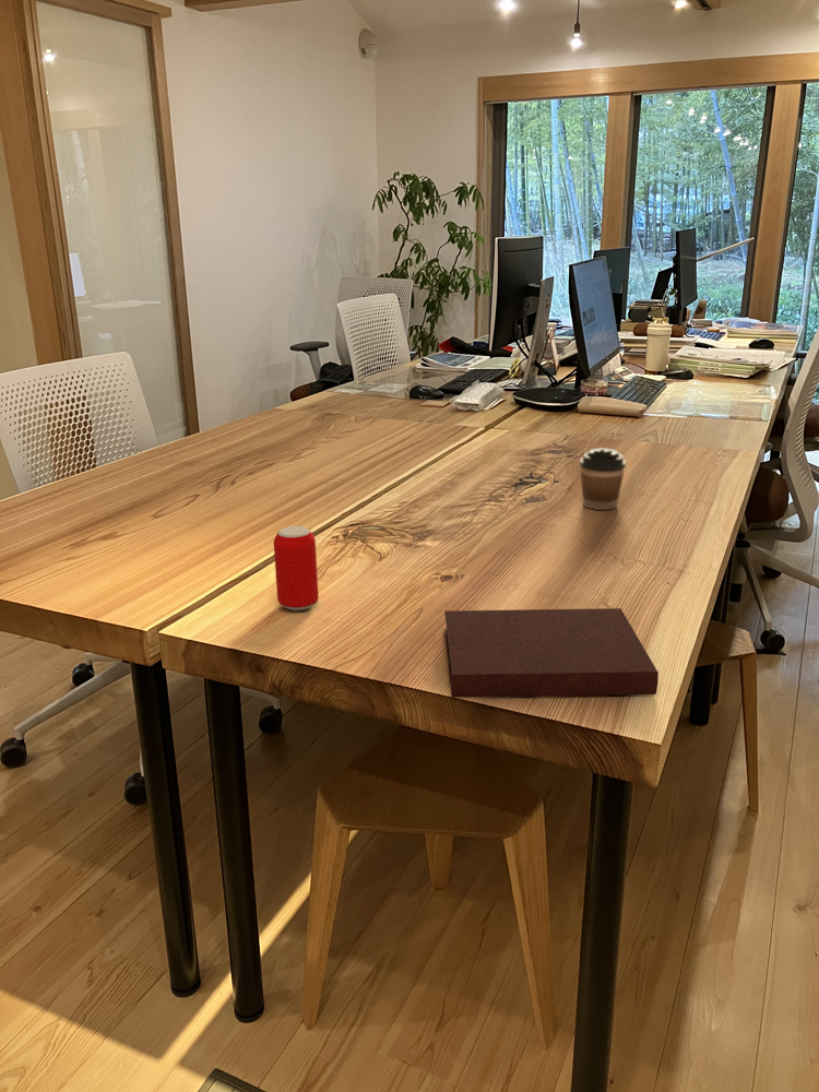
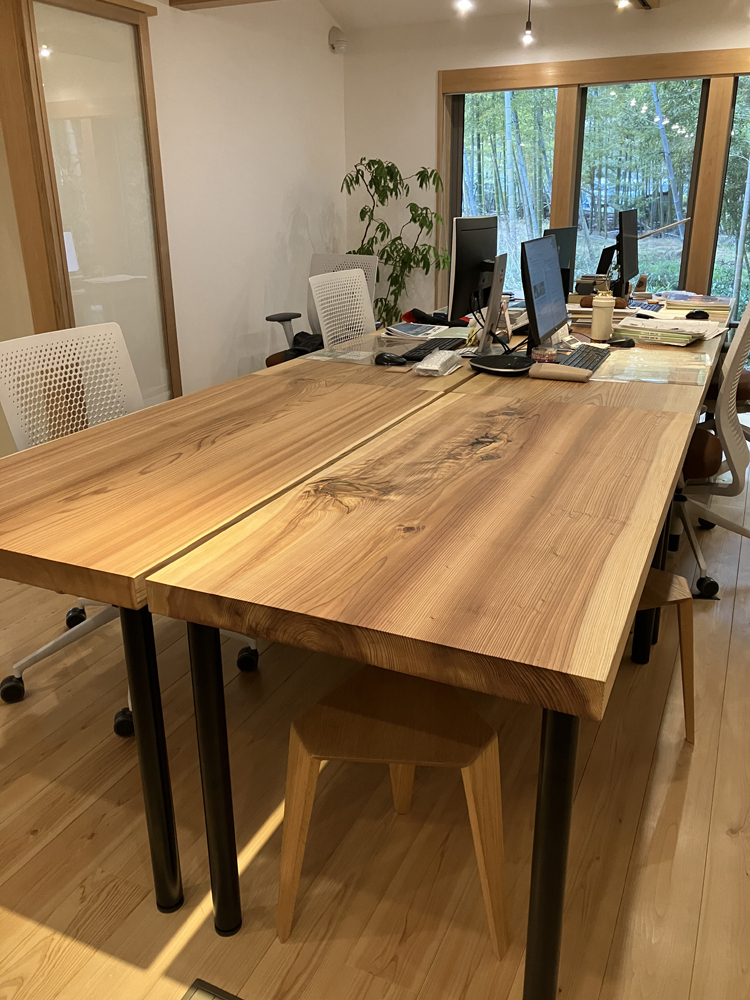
- beverage can [273,525,320,612]
- notebook [443,607,660,699]
- coffee cup [579,448,627,511]
